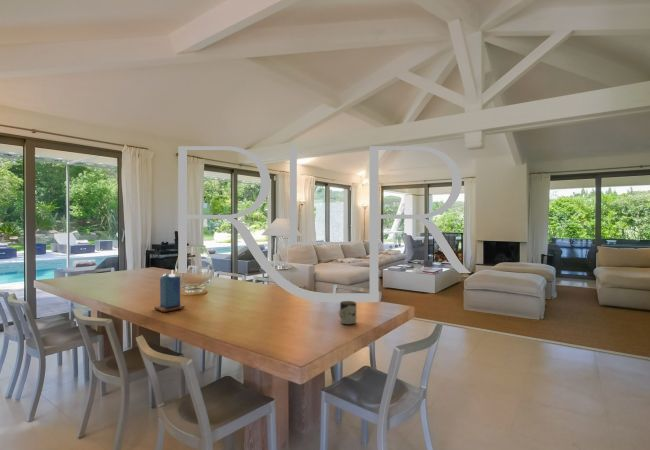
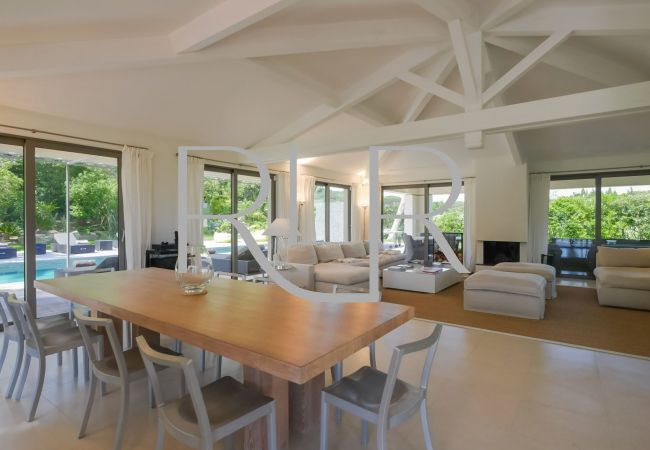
- cup [338,300,357,326]
- candle [153,269,186,313]
